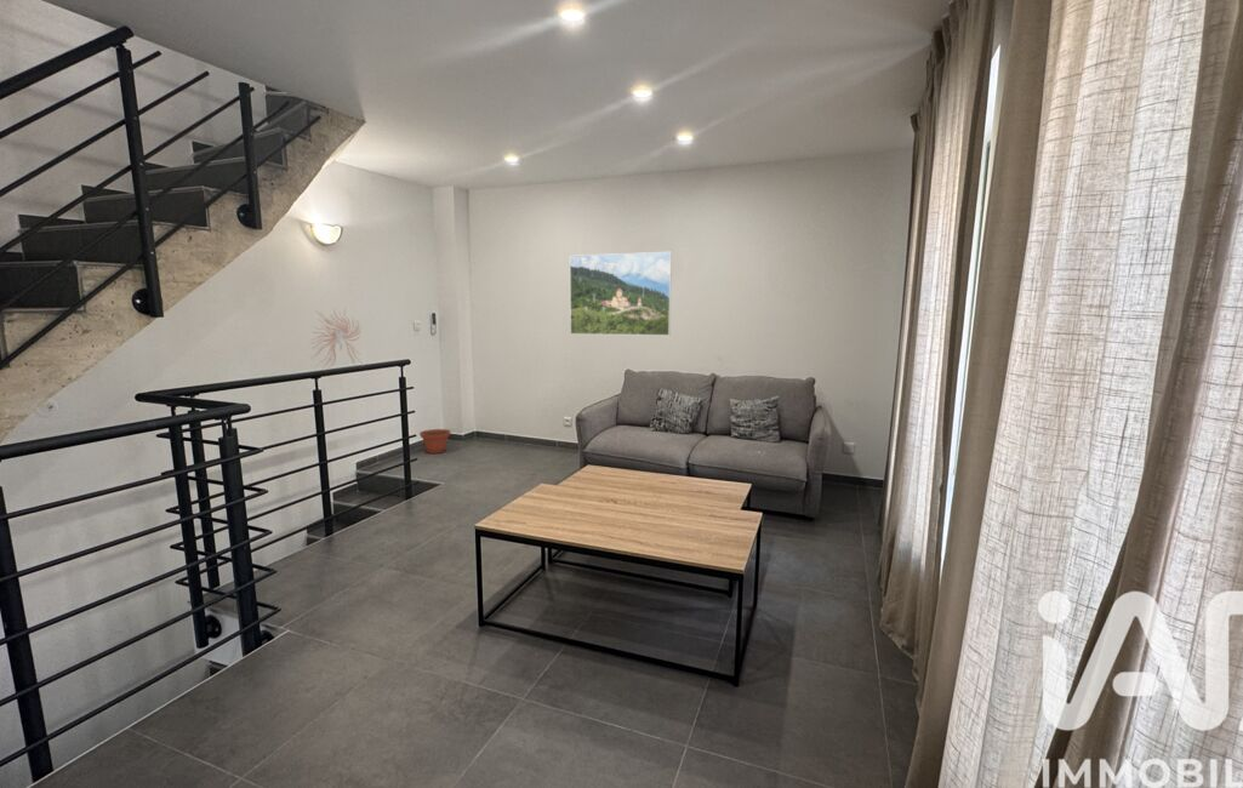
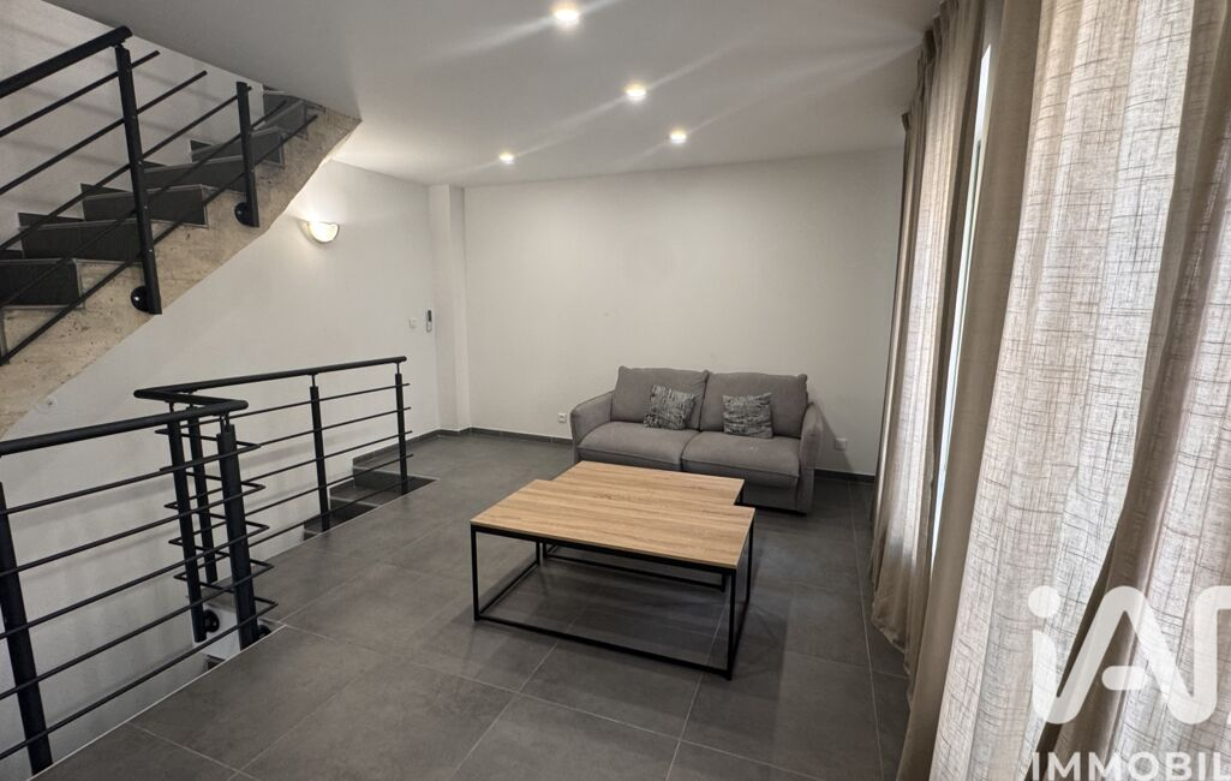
- plant pot [418,428,452,455]
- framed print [569,251,673,337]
- wall sculpture [308,307,364,370]
